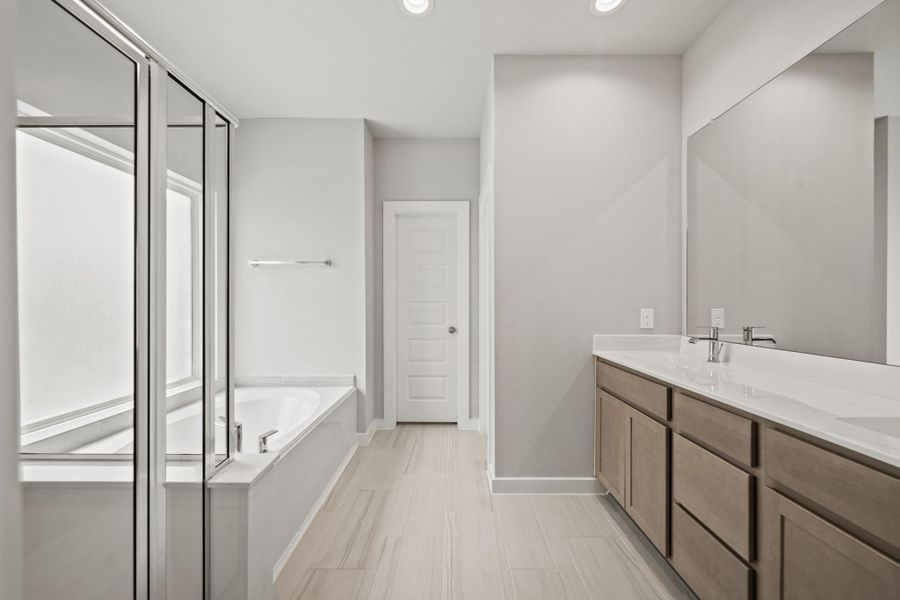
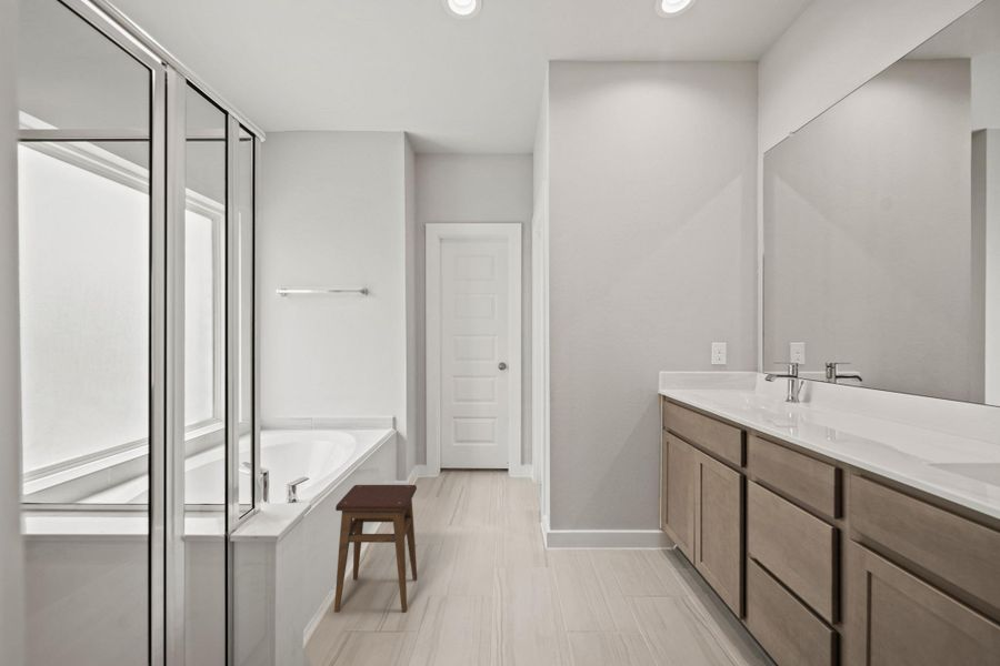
+ stool [333,484,418,614]
